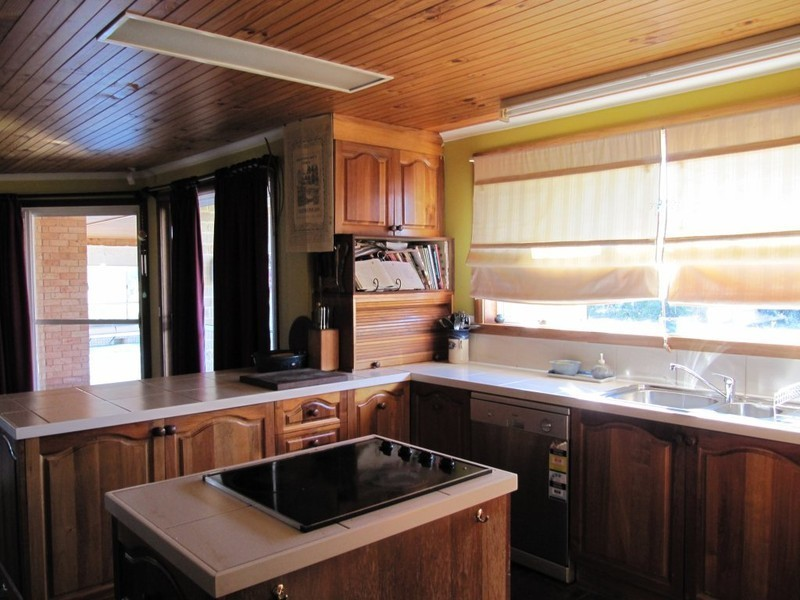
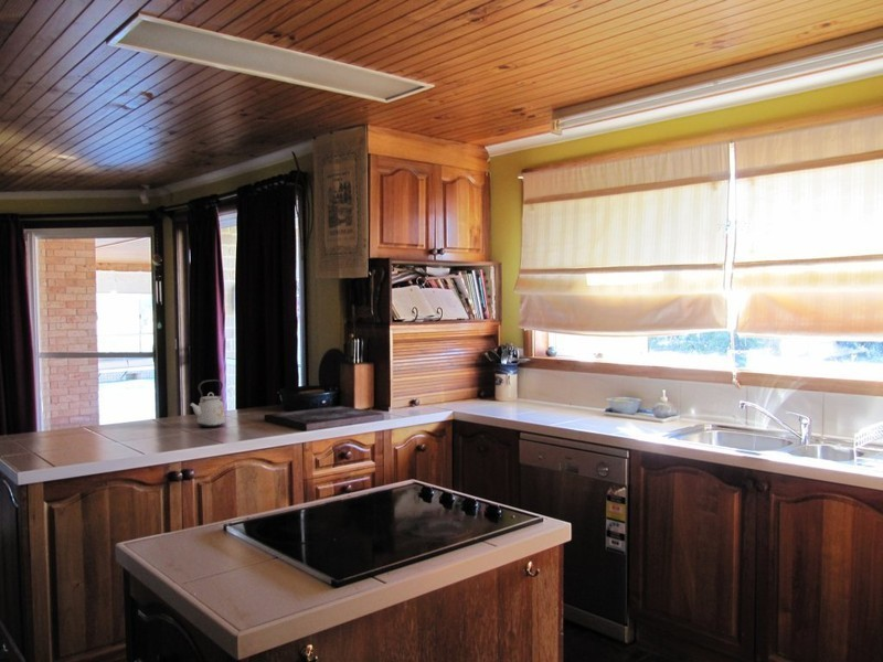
+ kettle [188,378,226,428]
